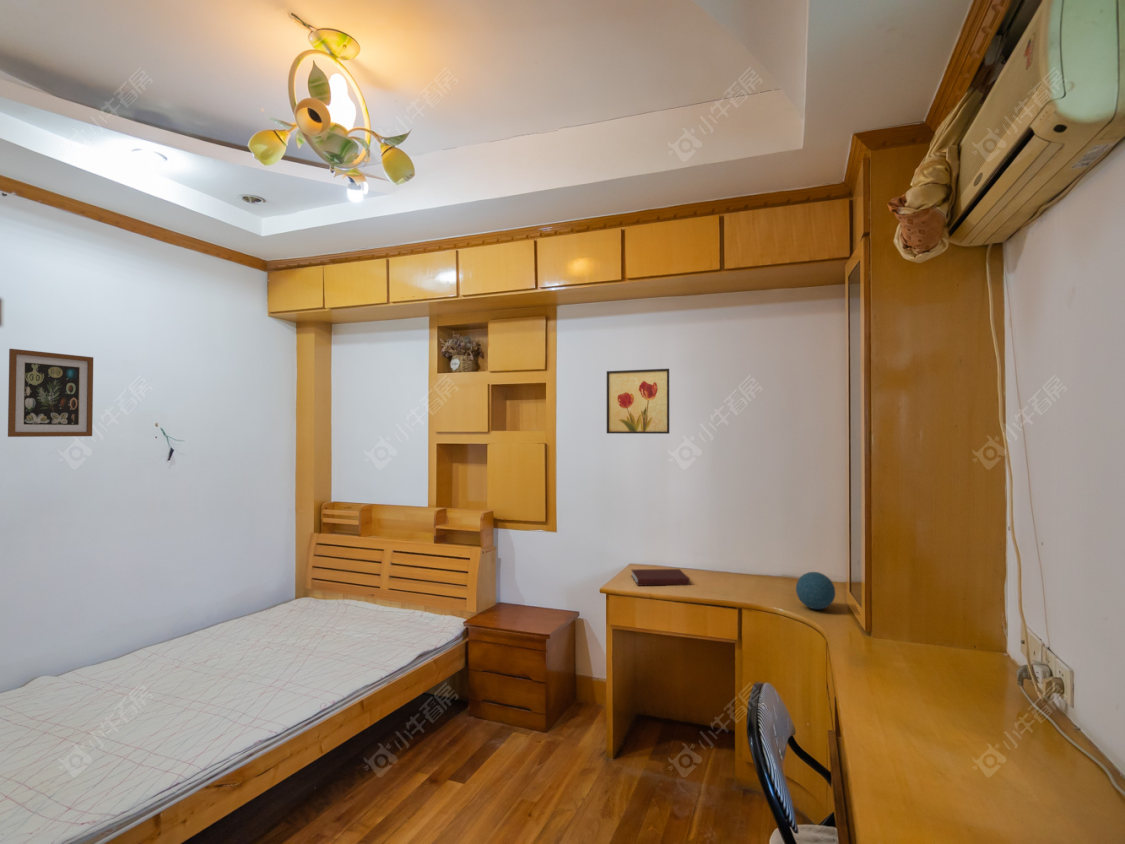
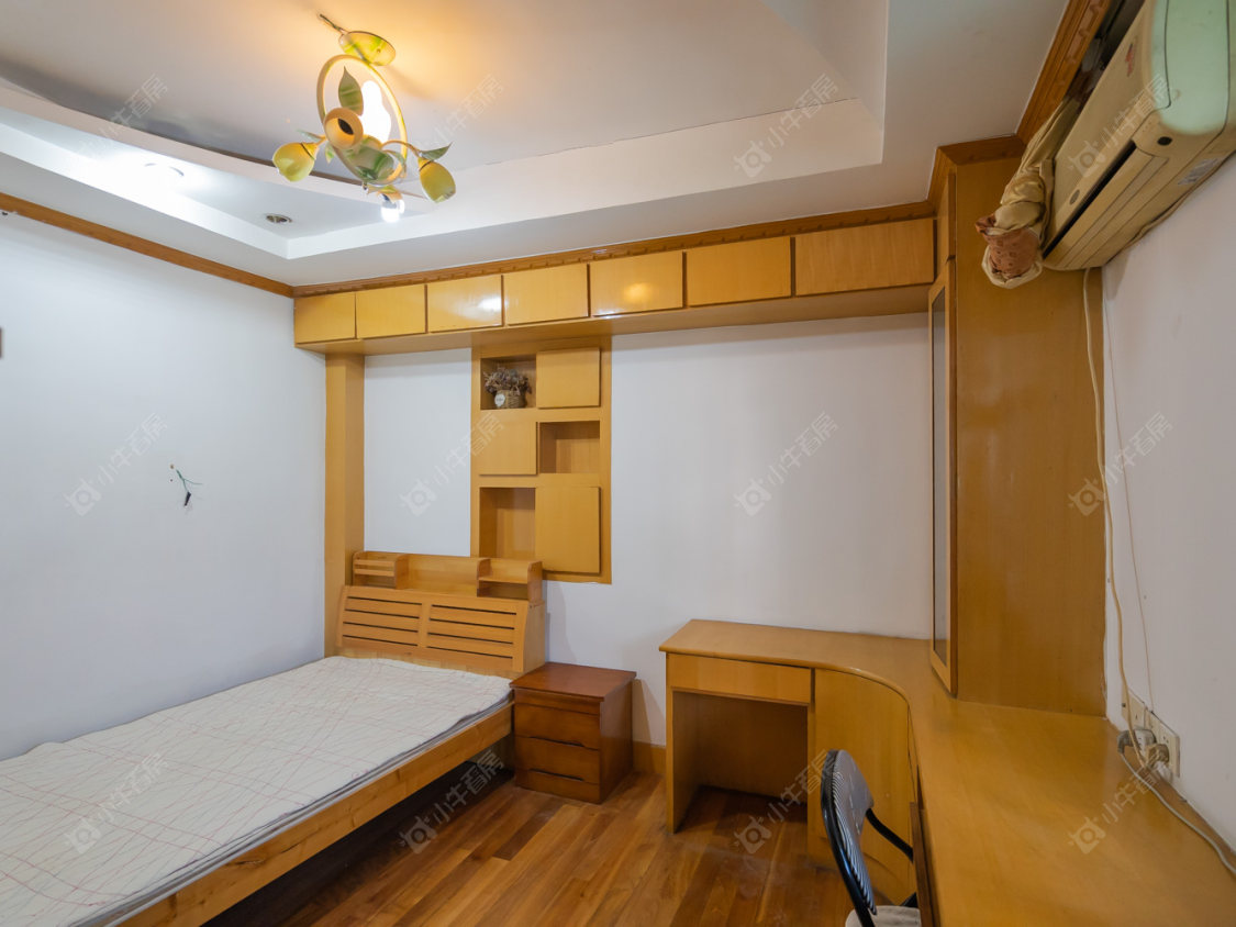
- wall art [606,368,670,435]
- notebook [630,568,691,587]
- wall art [7,348,94,438]
- decorative orb [795,571,836,610]
